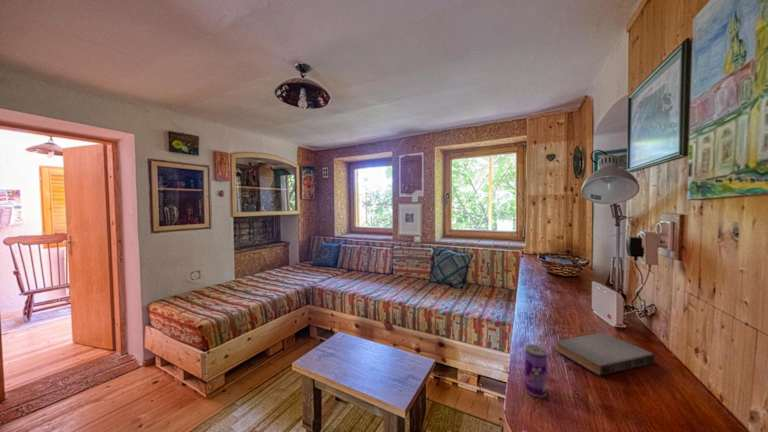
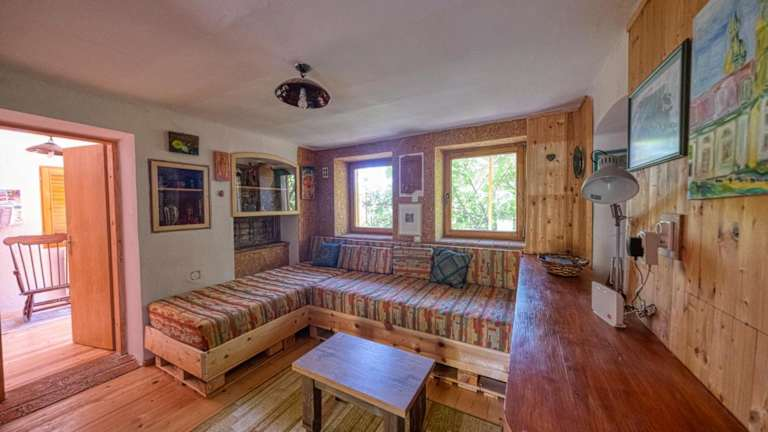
- beverage can [524,343,548,398]
- book [554,332,656,376]
